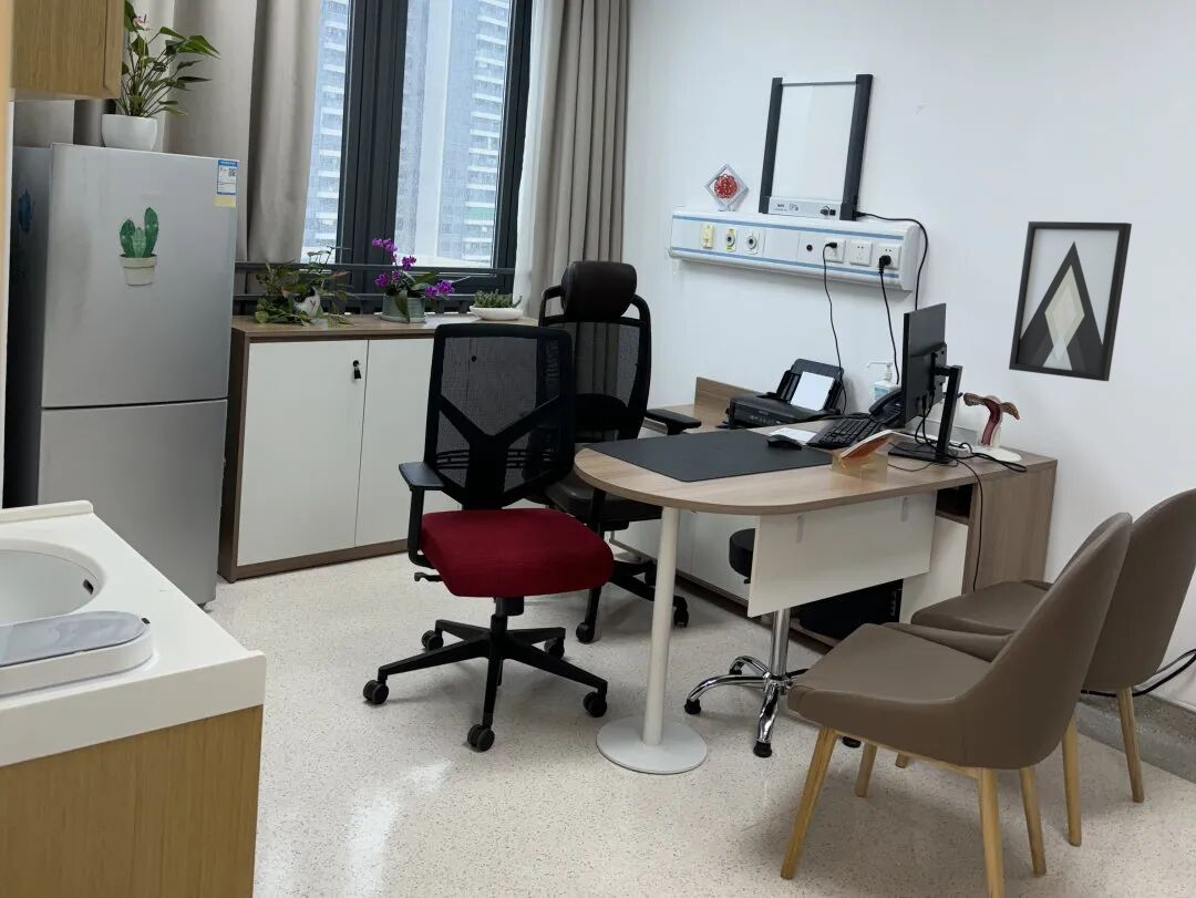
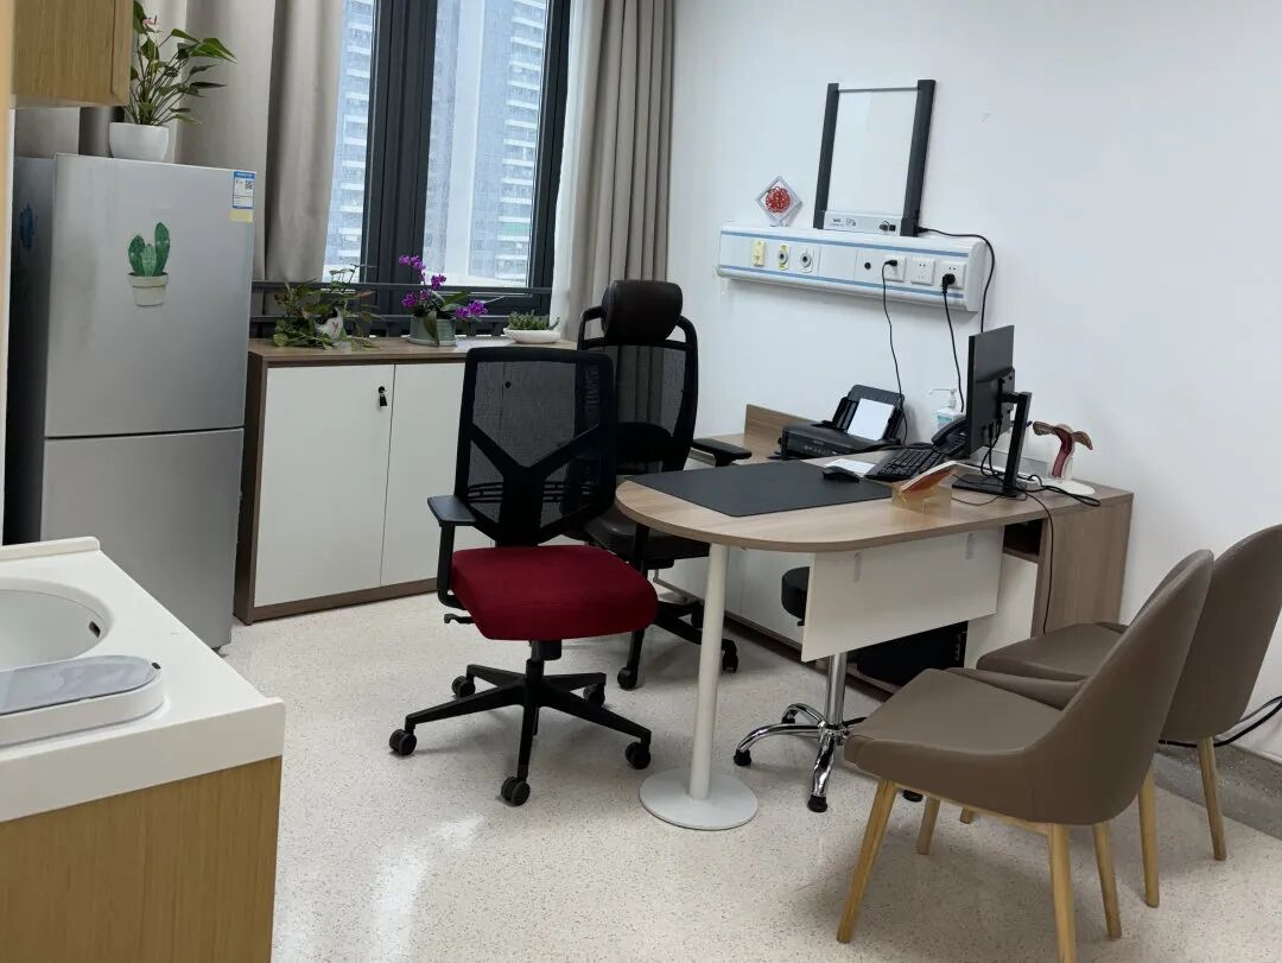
- wall art [1008,220,1133,382]
